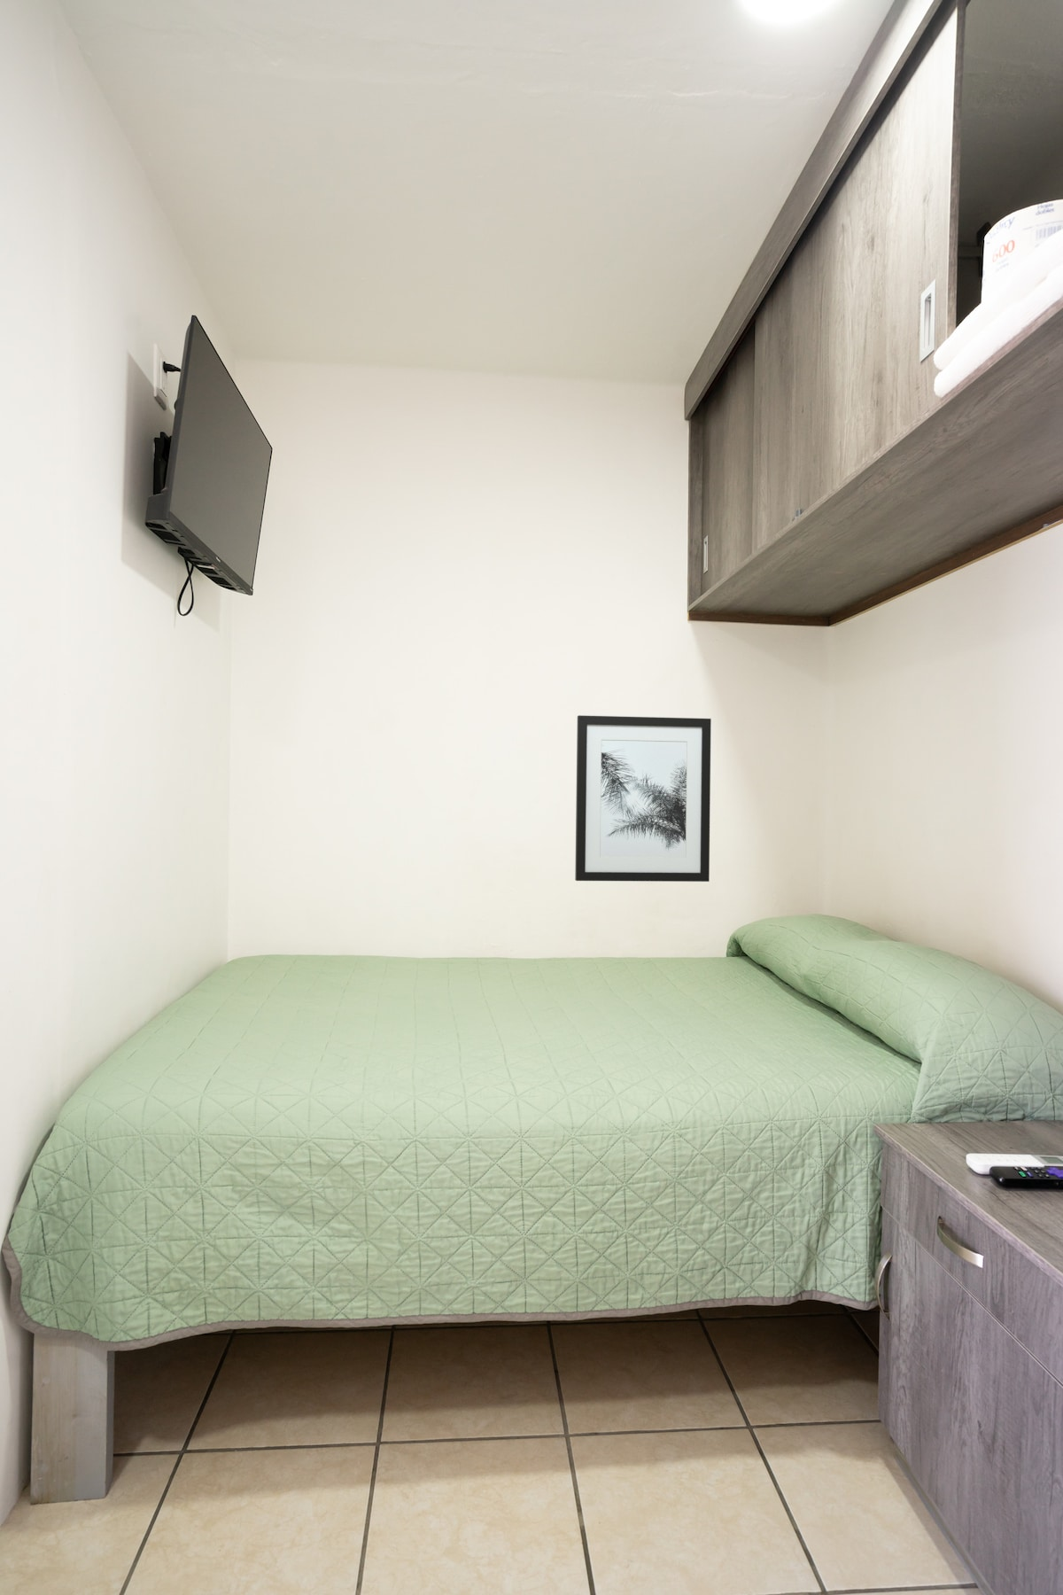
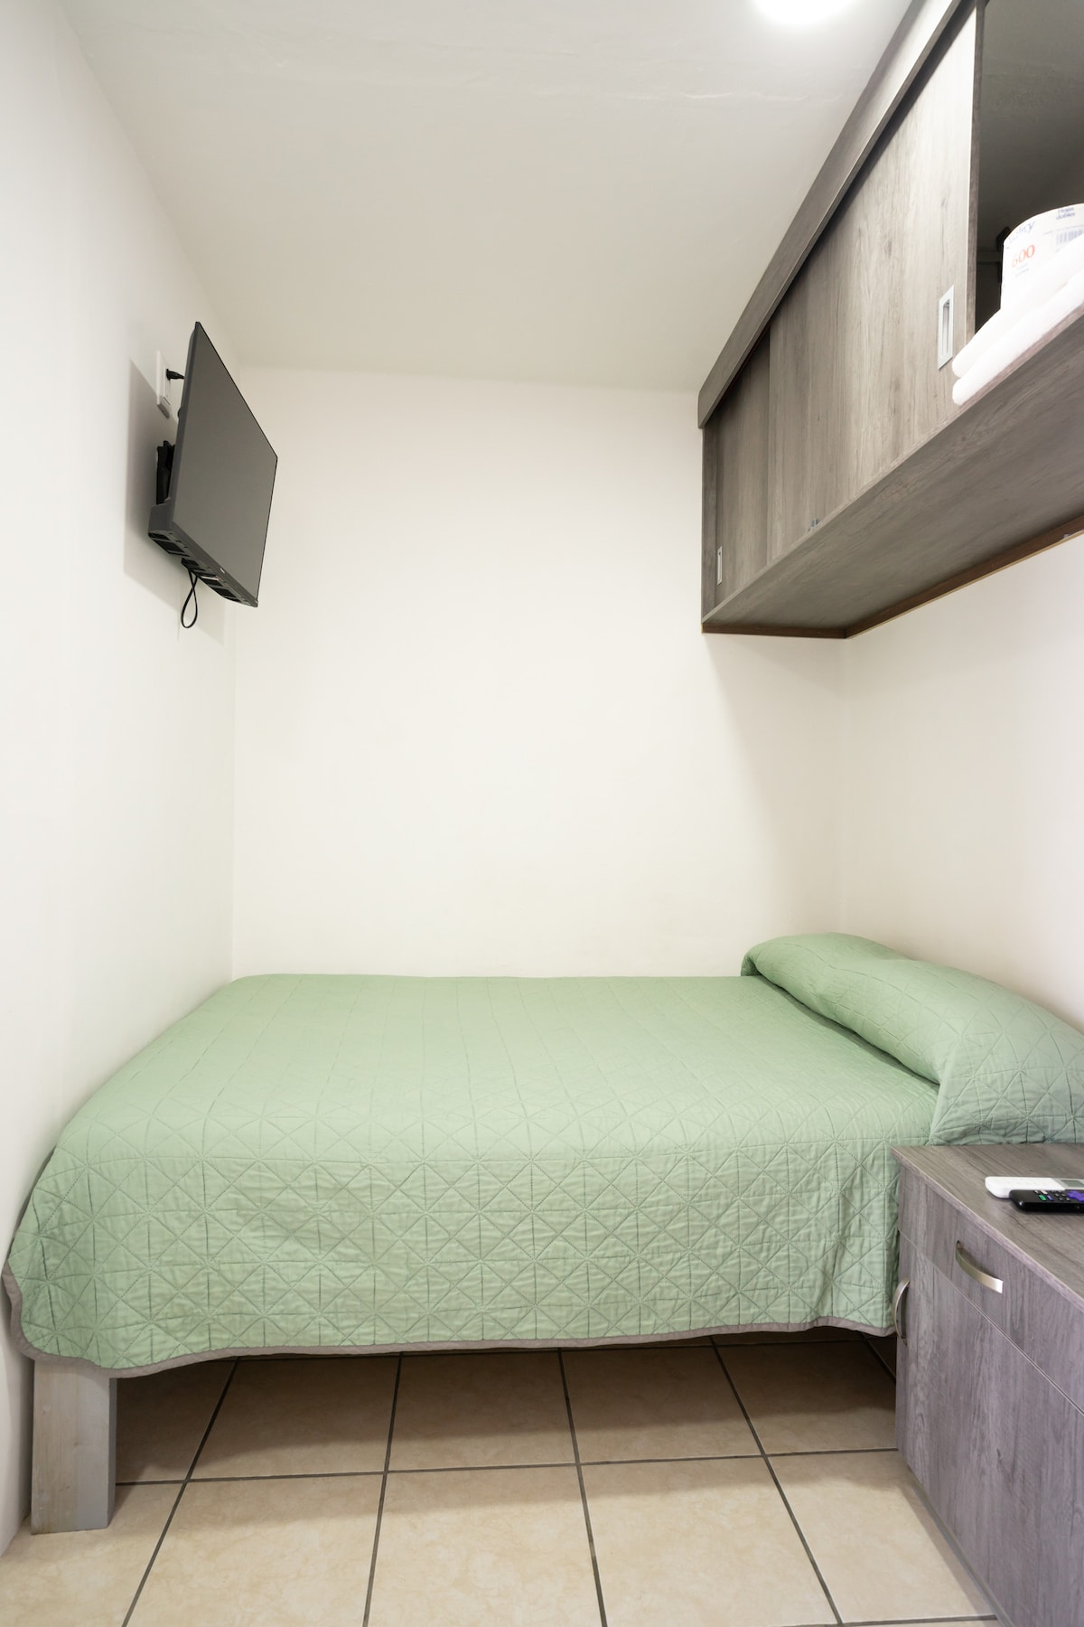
- wall art [574,714,712,883]
